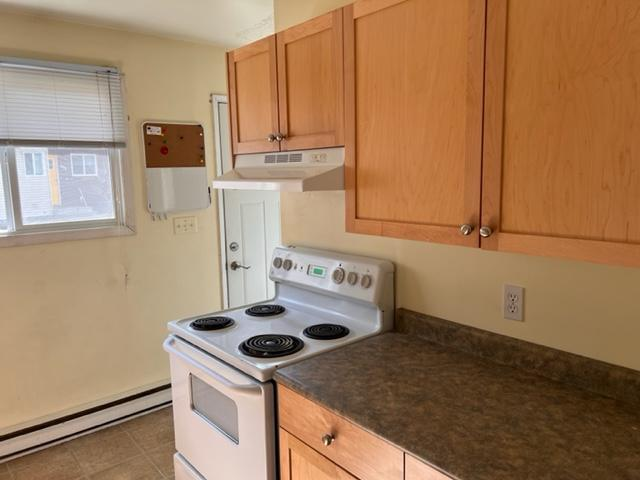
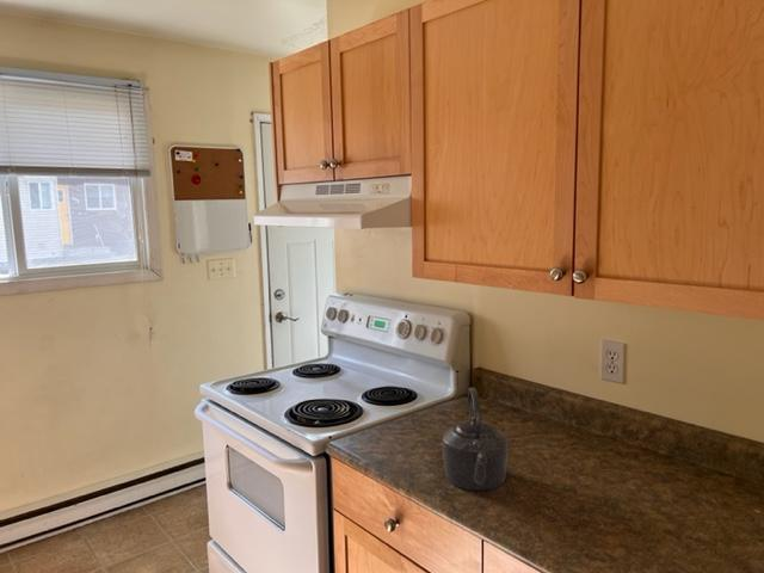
+ kettle [440,387,510,492]
